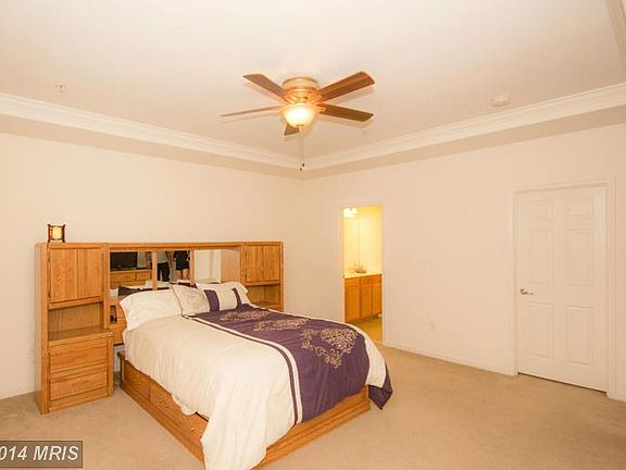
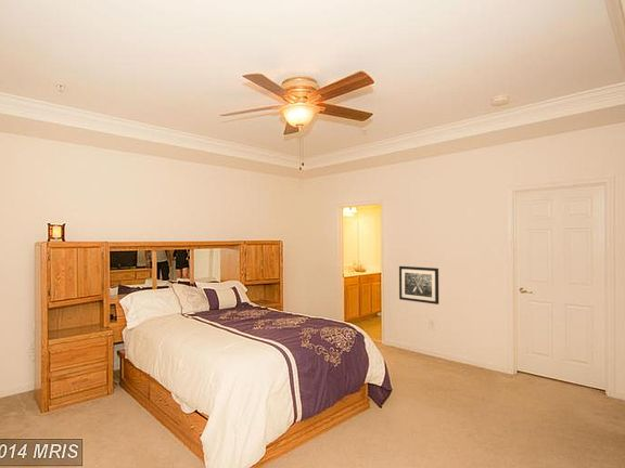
+ wall art [398,265,439,306]
